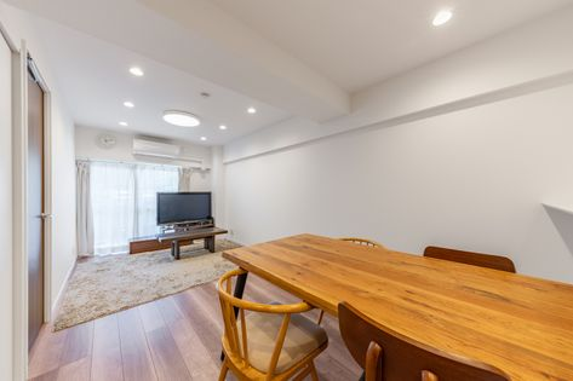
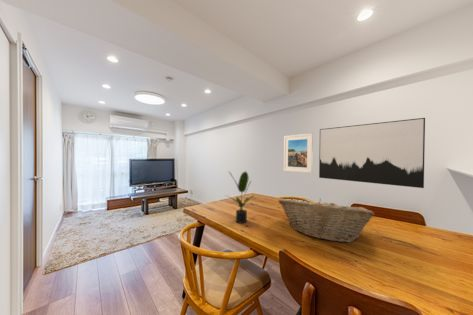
+ potted plant [225,170,255,224]
+ wall art [318,117,426,189]
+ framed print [283,133,314,174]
+ fruit basket [277,197,376,244]
